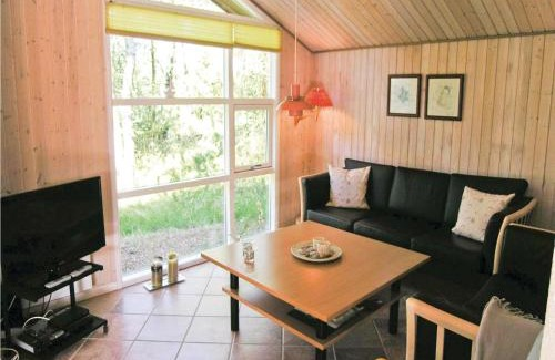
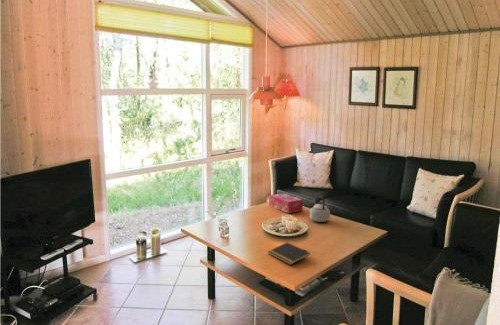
+ notepad [267,242,311,266]
+ tissue box [268,192,304,214]
+ teapot [309,195,331,223]
